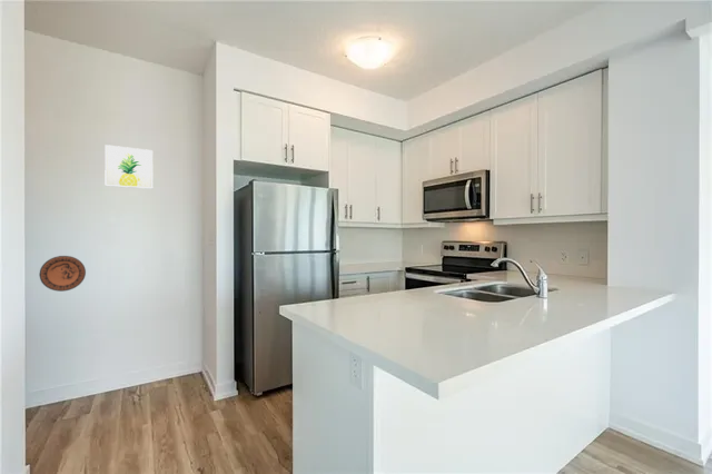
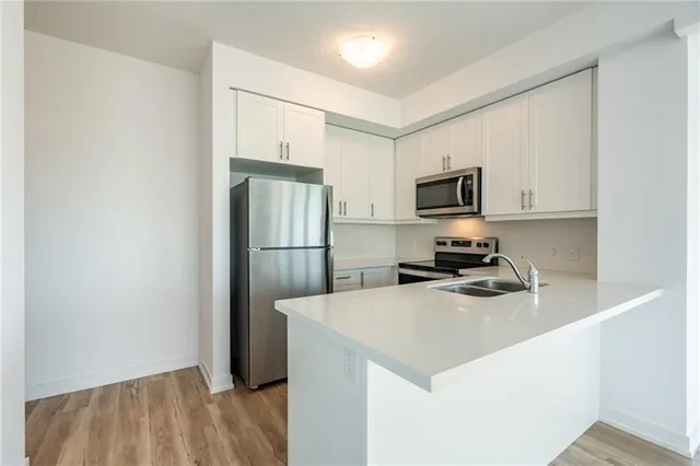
- wall art [103,144,154,190]
- decorative plate [38,255,87,293]
